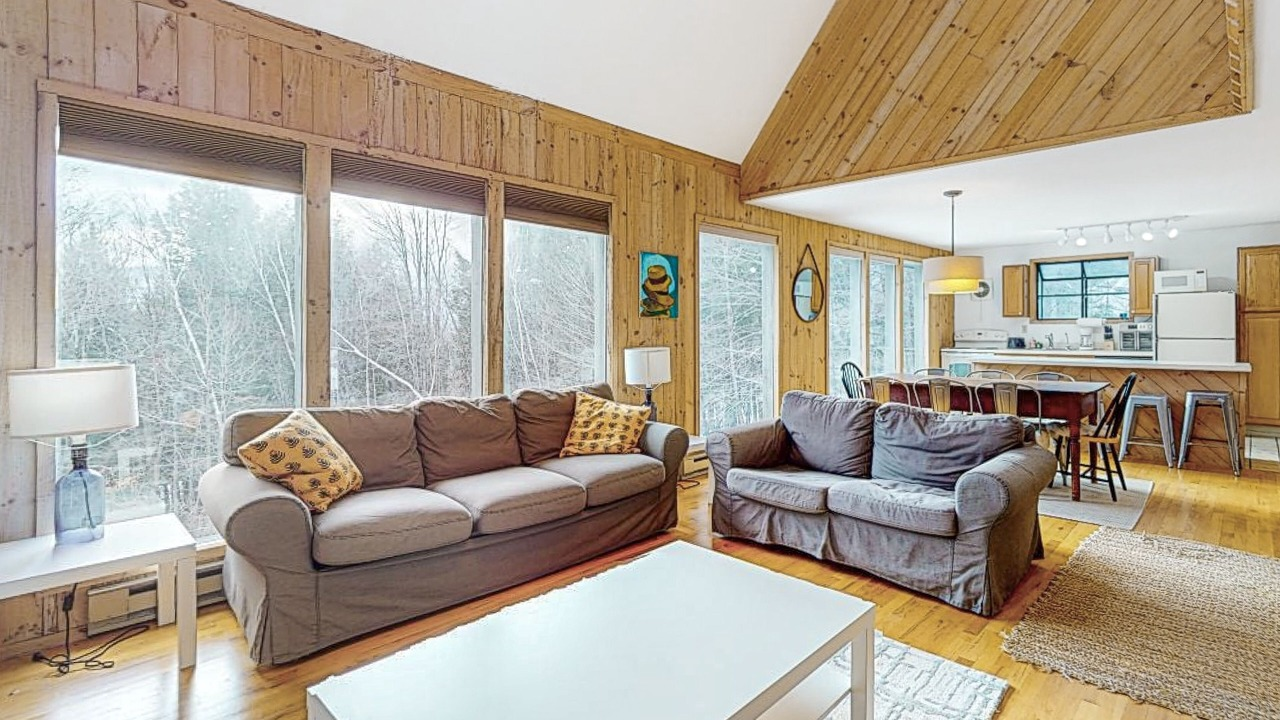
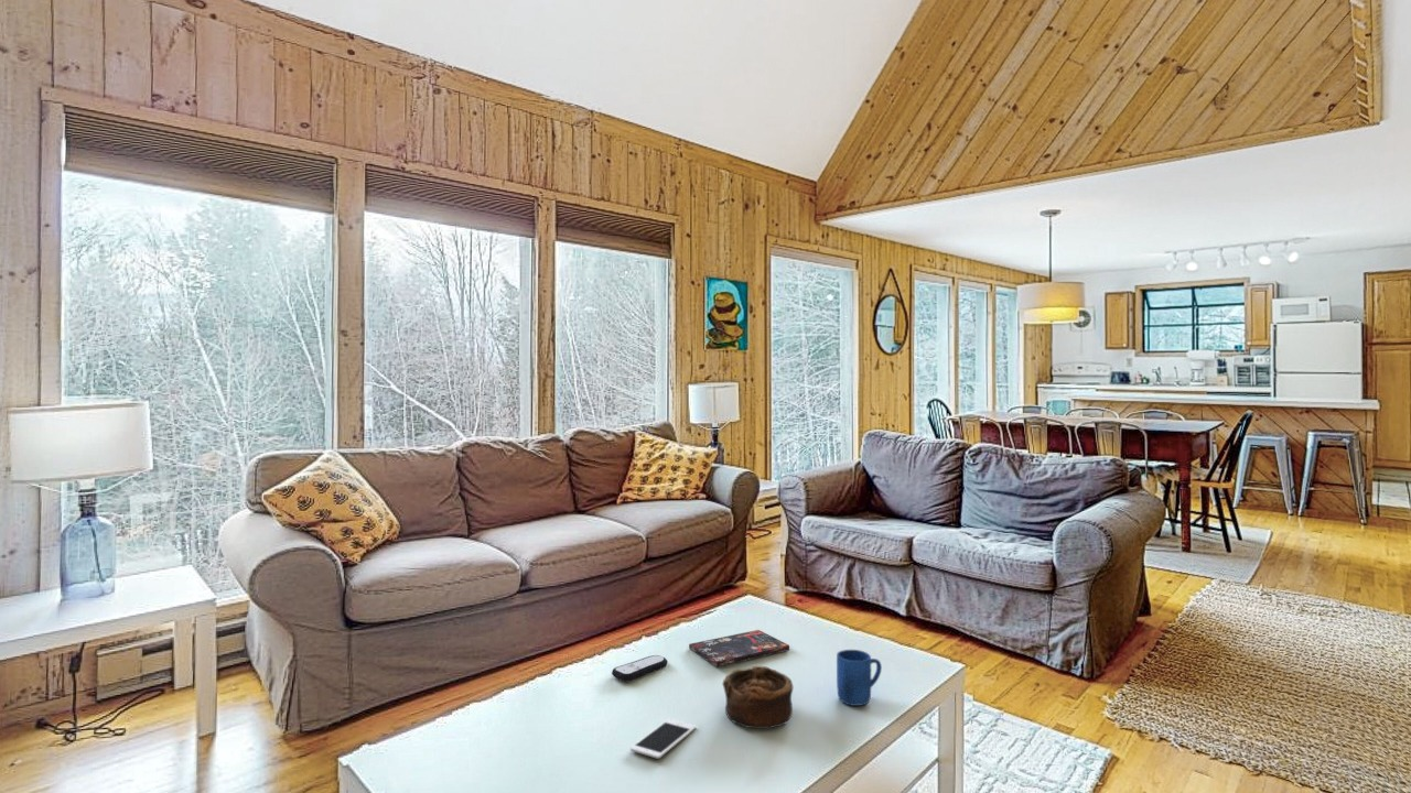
+ bowl [722,665,794,730]
+ remote control [611,654,669,682]
+ cell phone [629,718,697,760]
+ book [688,629,790,667]
+ mug [836,649,883,707]
